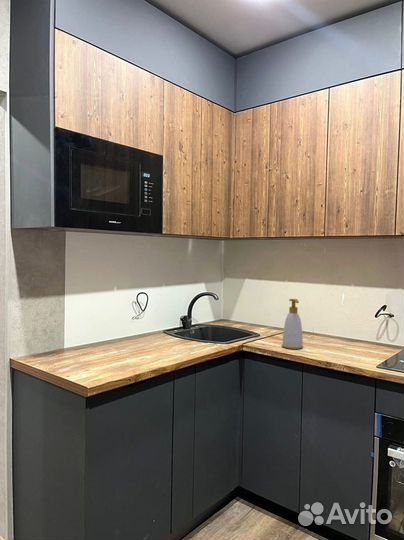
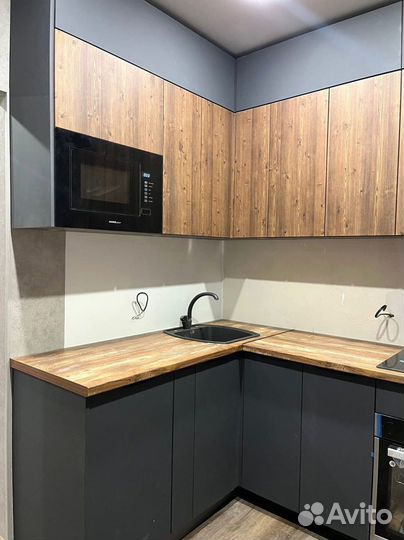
- soap bottle [281,298,304,350]
